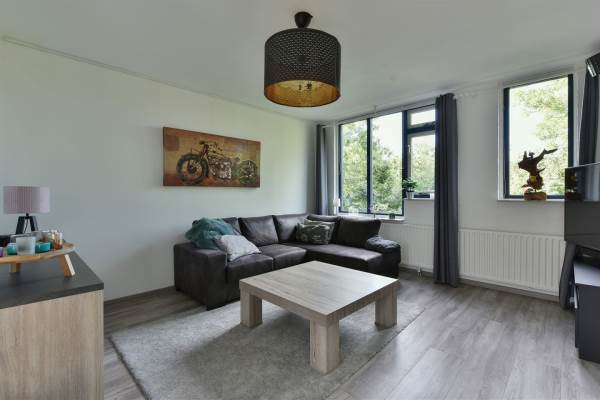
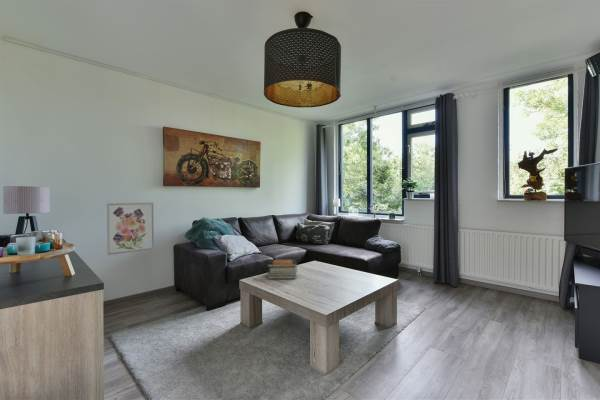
+ book stack [266,258,299,280]
+ wall art [106,202,155,256]
